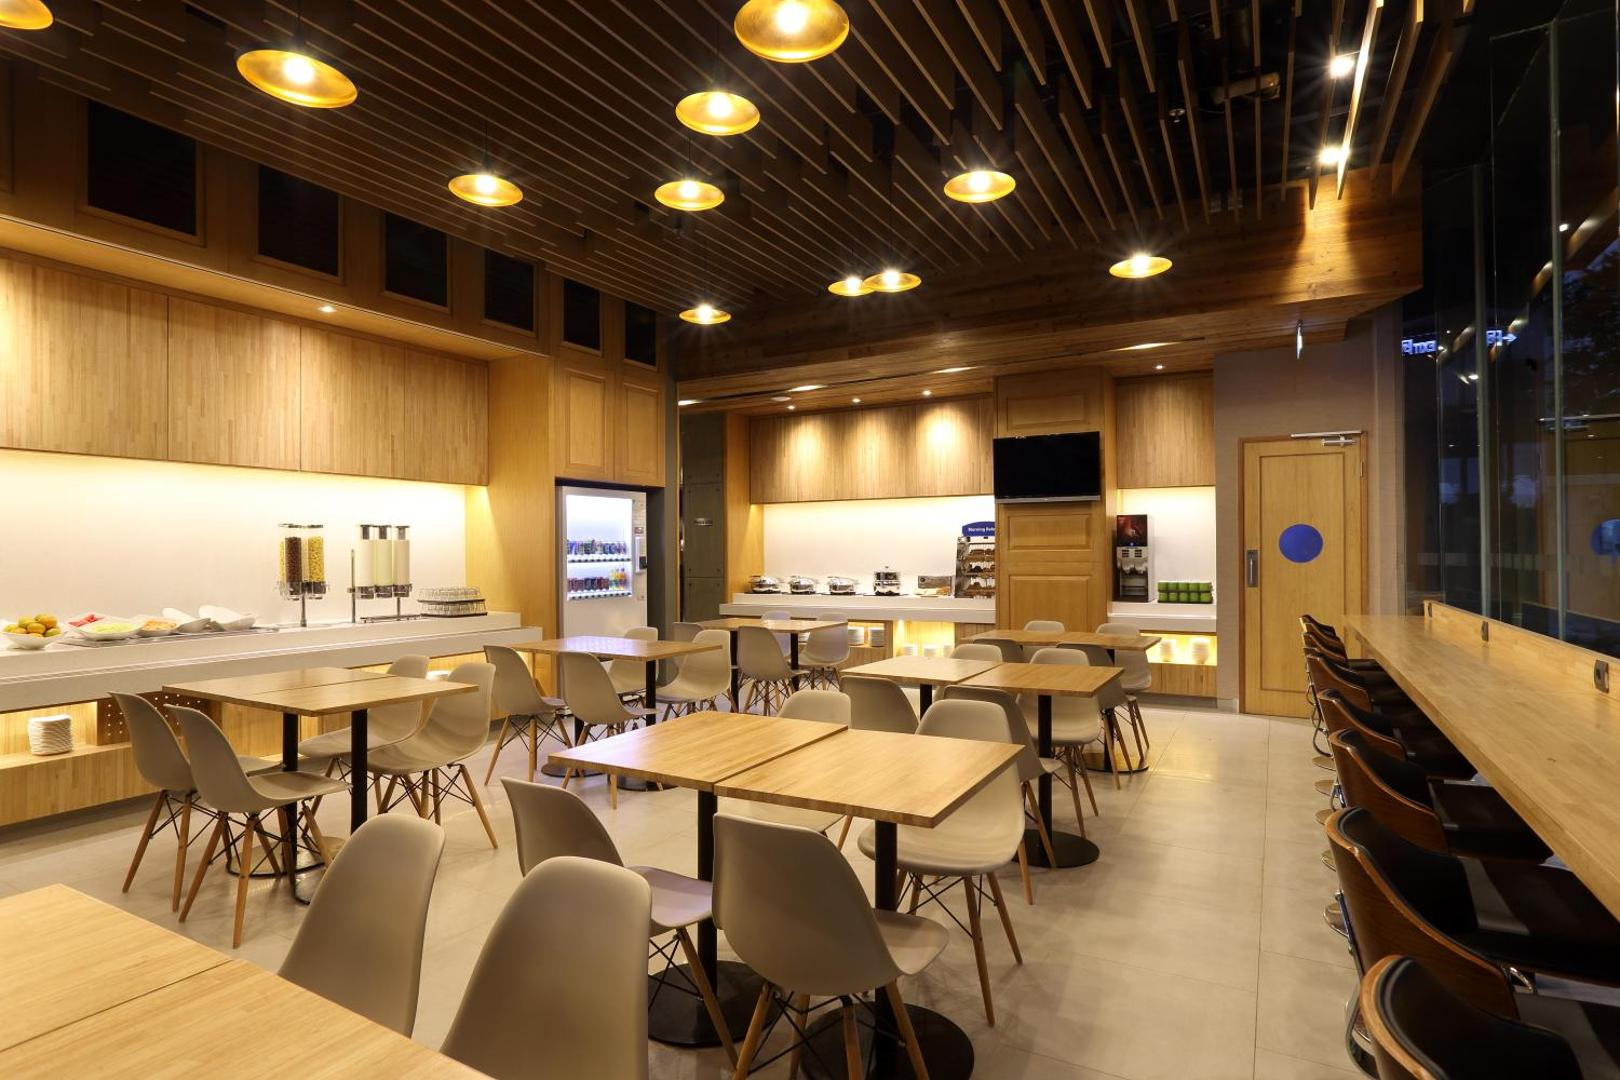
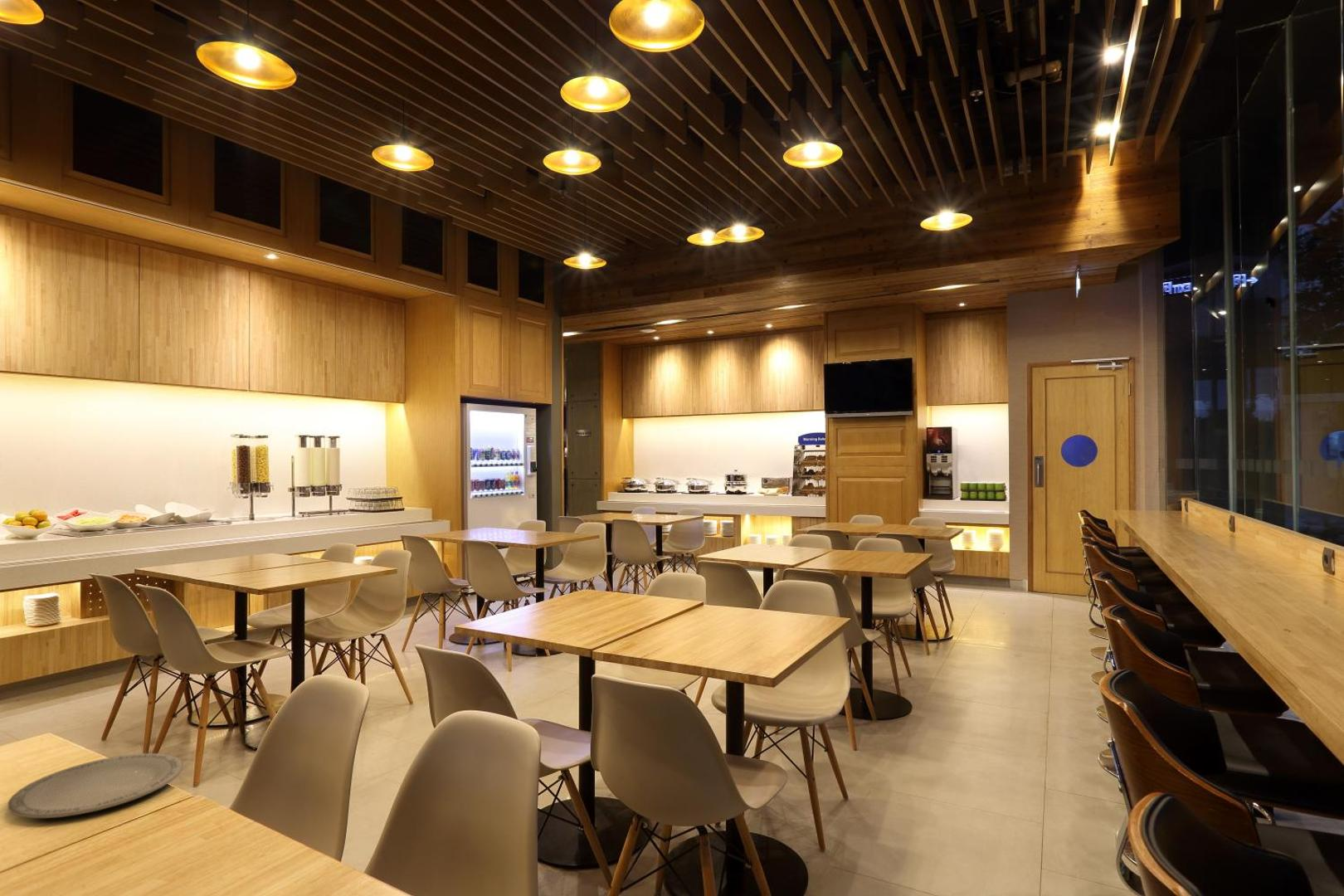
+ plate [7,752,184,819]
